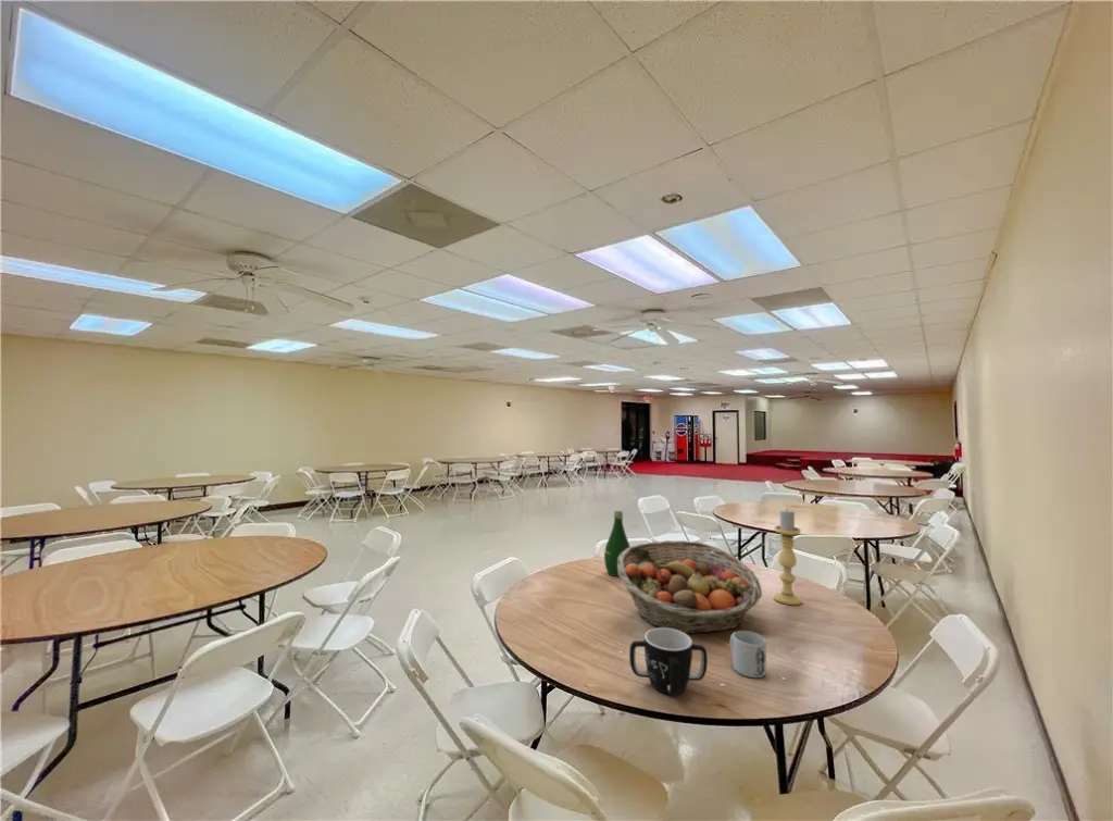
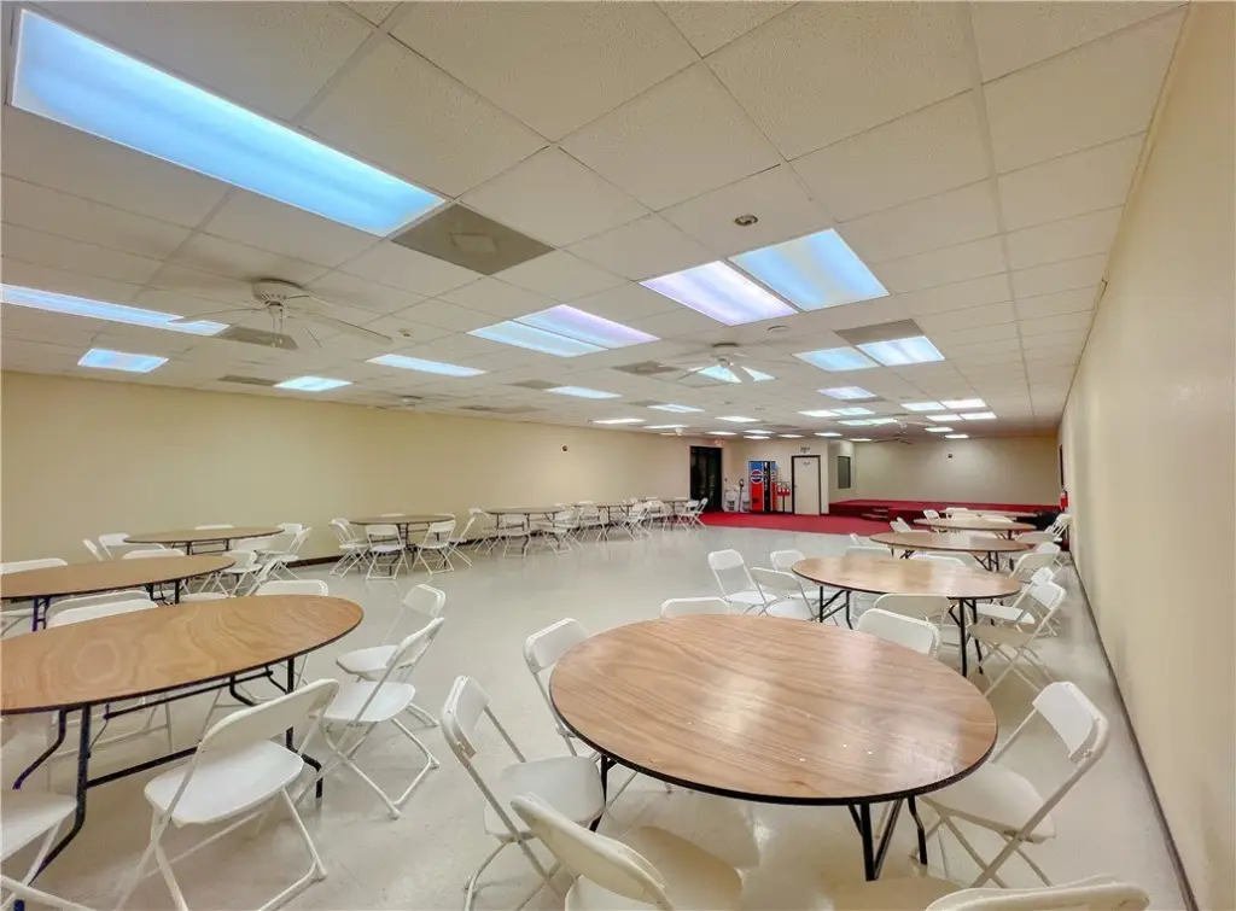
- mug [729,630,767,679]
- bottle [603,510,631,577]
- fruit basket [617,539,763,635]
- mug [628,627,709,697]
- candle holder [773,509,802,606]
